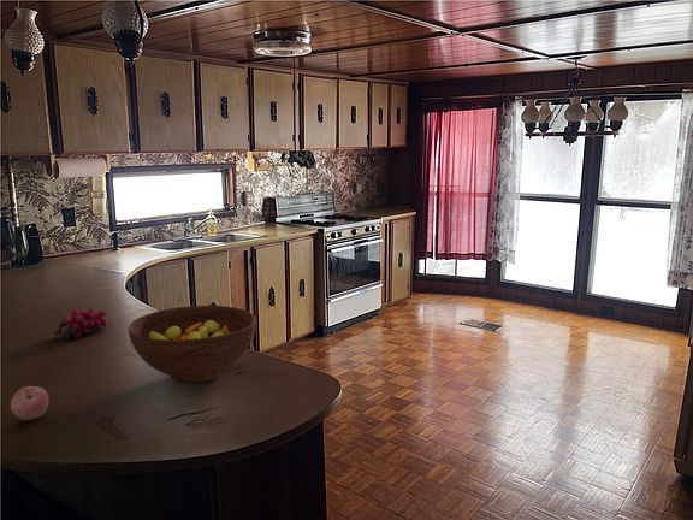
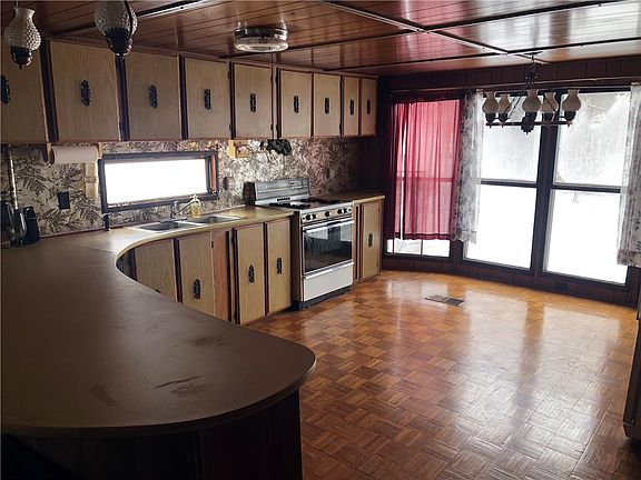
- fruit bowl [128,305,257,384]
- grapes [47,307,108,341]
- apple [10,385,49,421]
